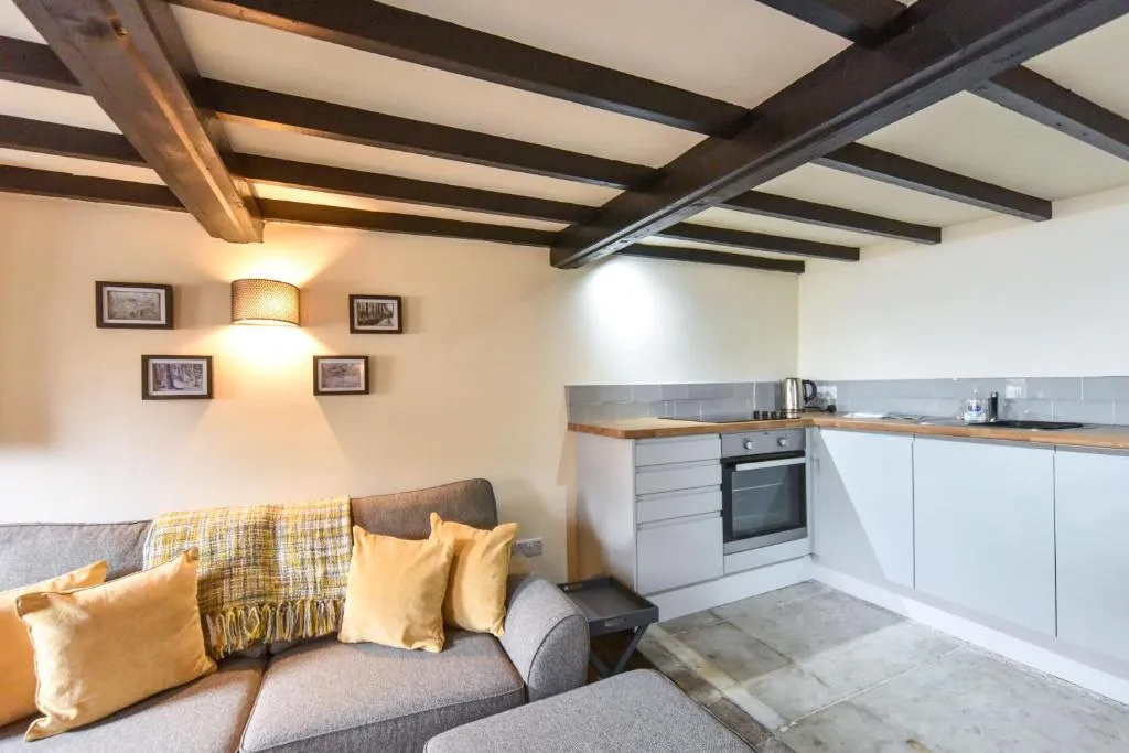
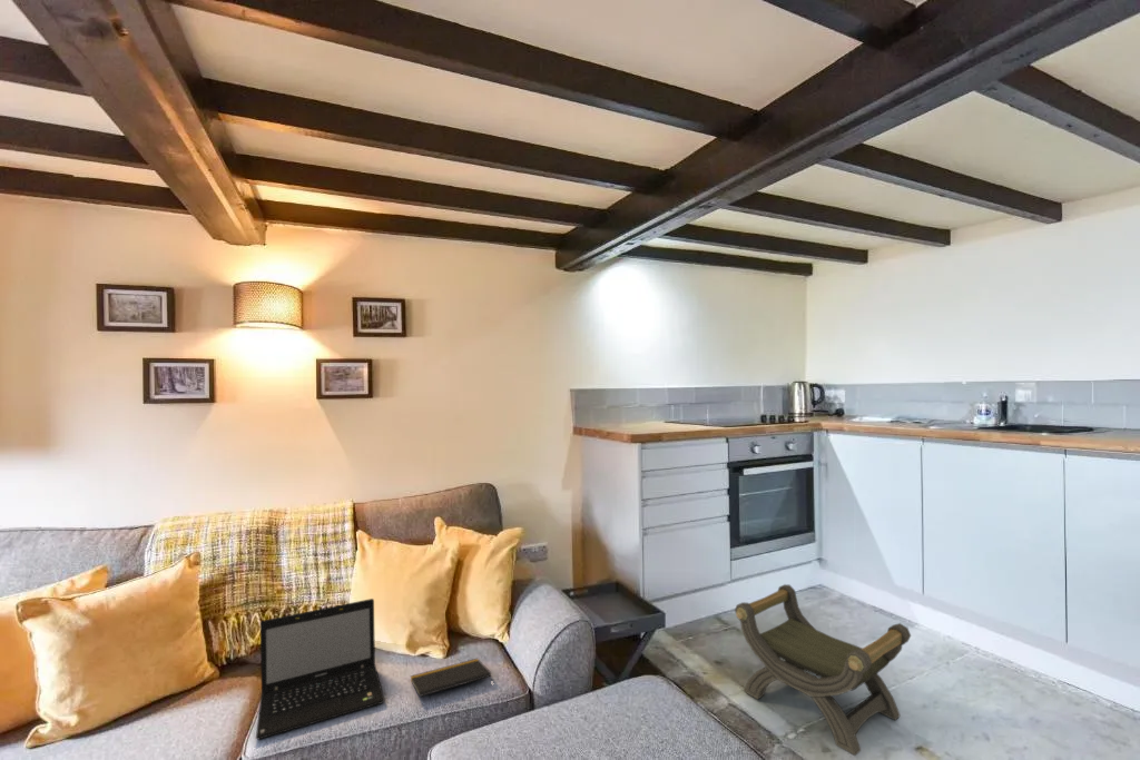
+ laptop [255,598,386,741]
+ notepad [410,658,493,698]
+ stool [734,583,912,757]
